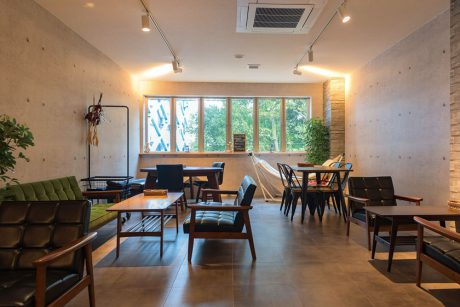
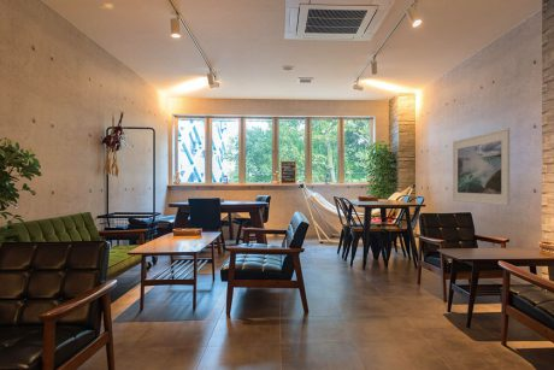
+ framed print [452,127,511,207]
